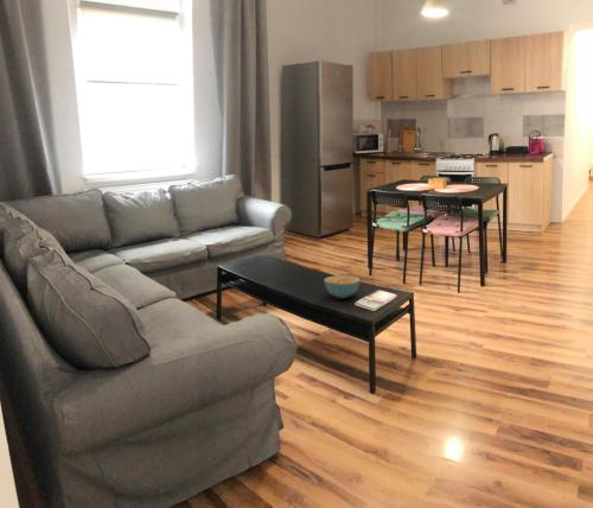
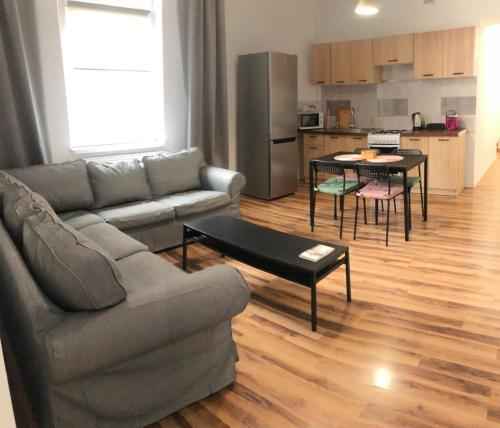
- cereal bowl [324,274,361,299]
